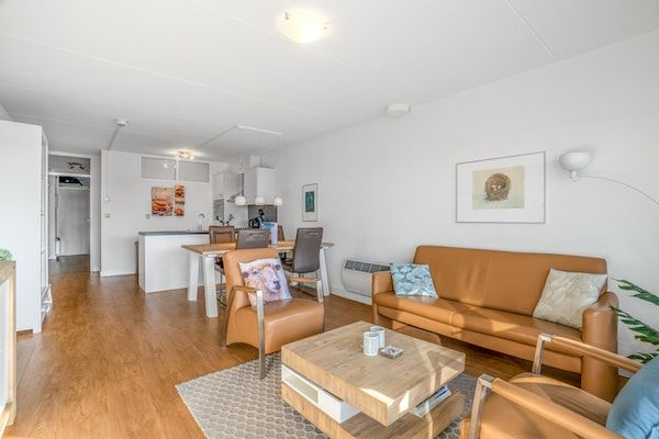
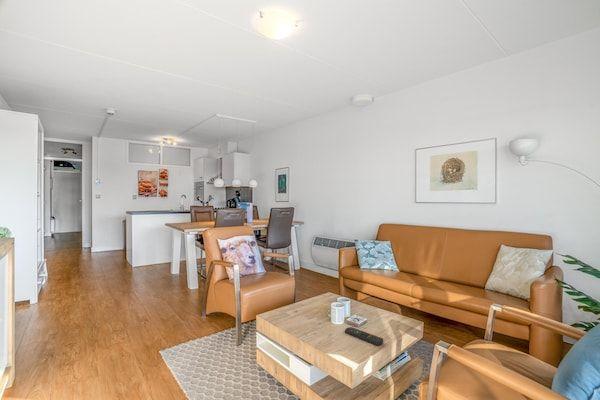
+ remote control [344,326,384,346]
